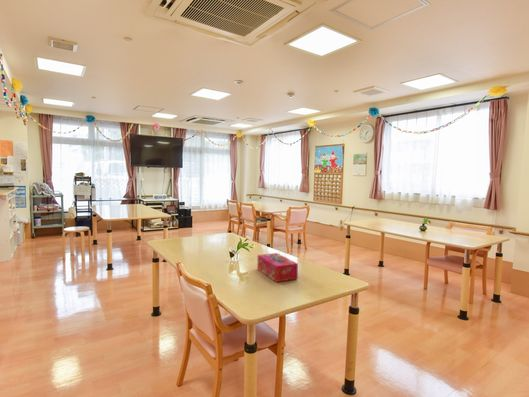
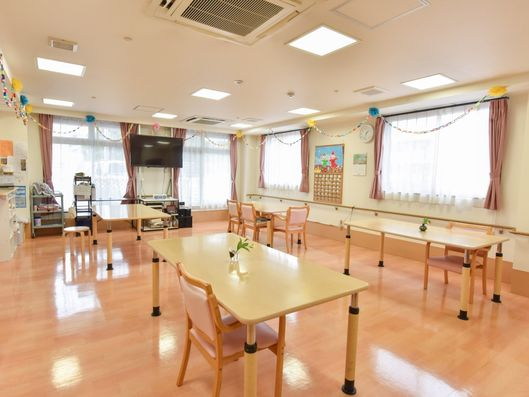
- tissue box [256,252,299,283]
